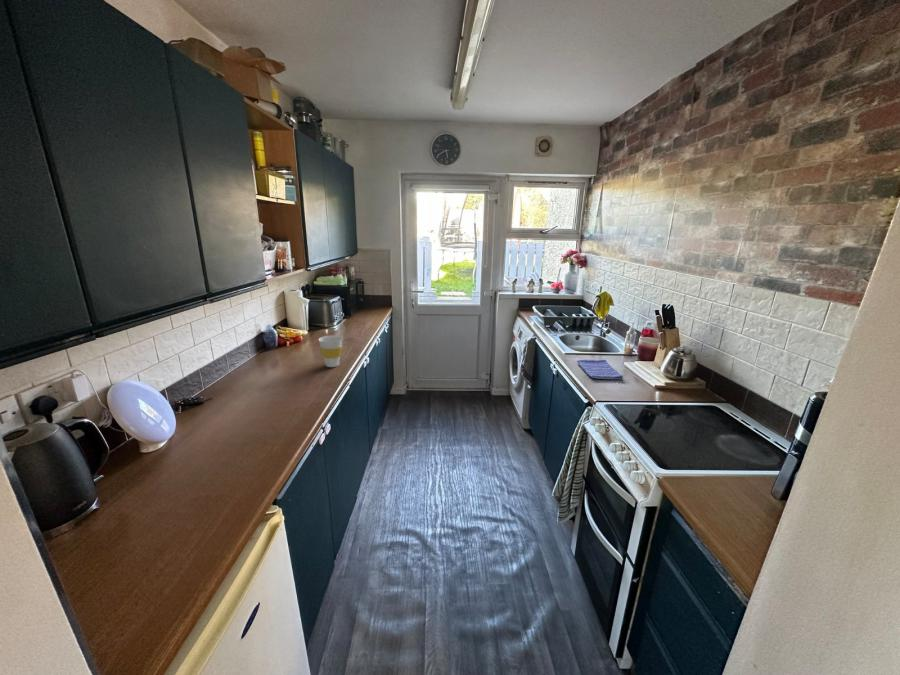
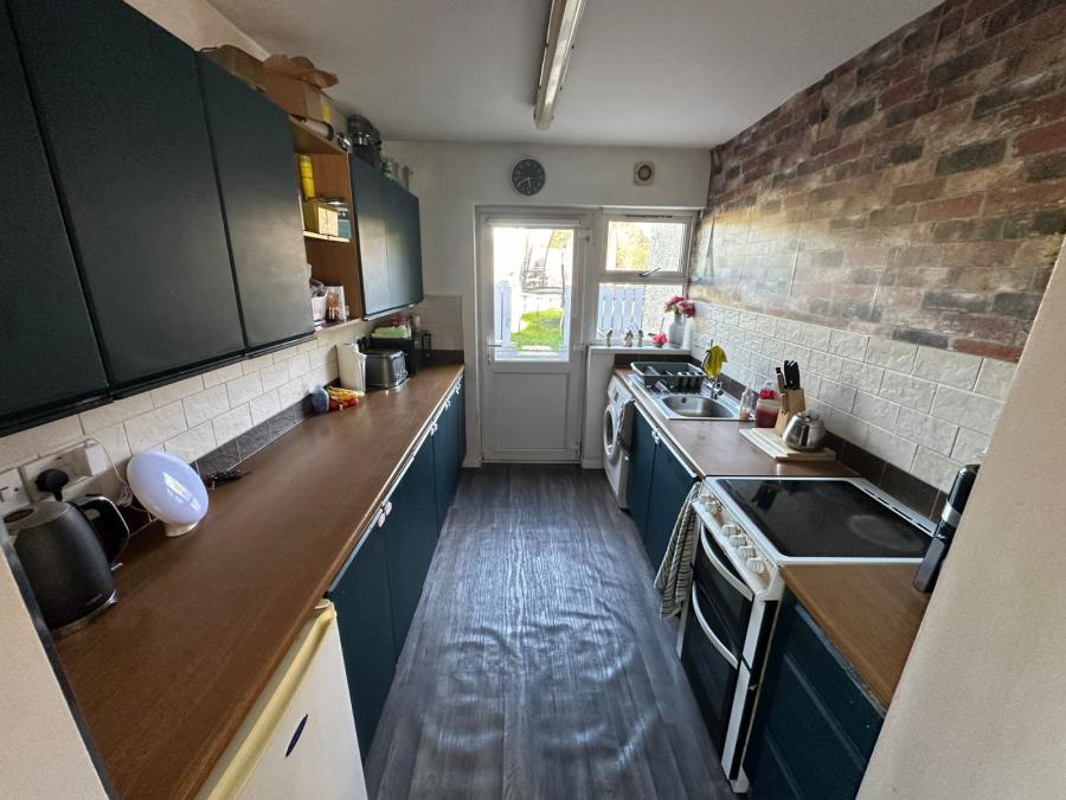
- cup [317,335,344,368]
- dish towel [576,359,624,380]
